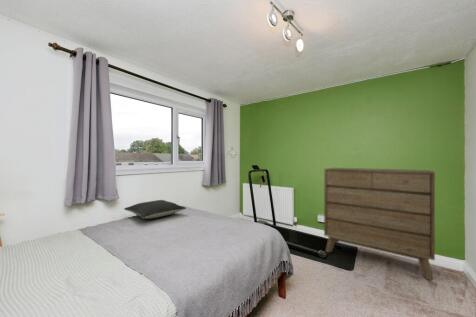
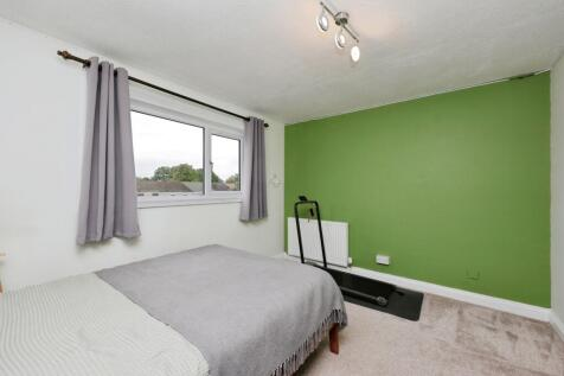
- dresser [323,167,436,281]
- pillow [123,199,187,220]
